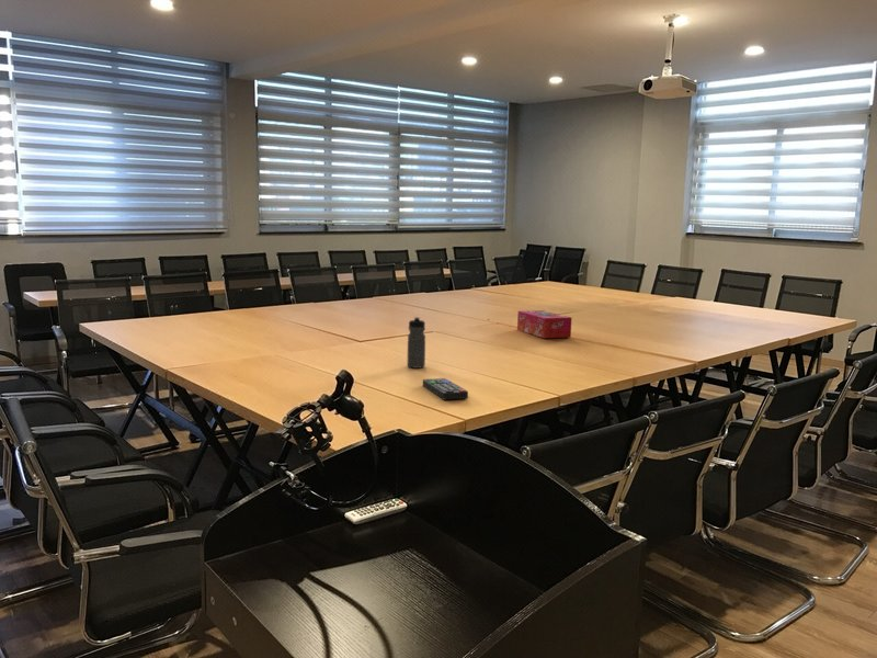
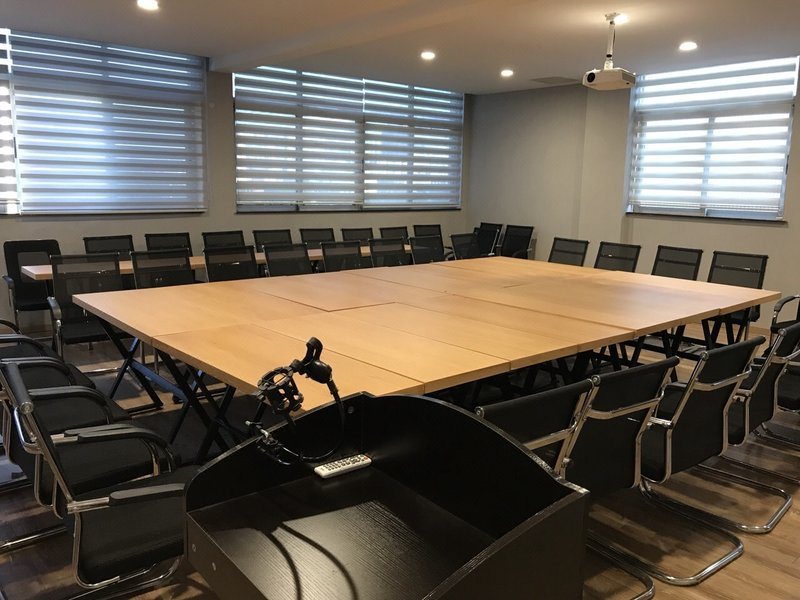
- tissue box [516,309,572,339]
- water bottle [407,316,426,370]
- remote control [422,377,469,400]
